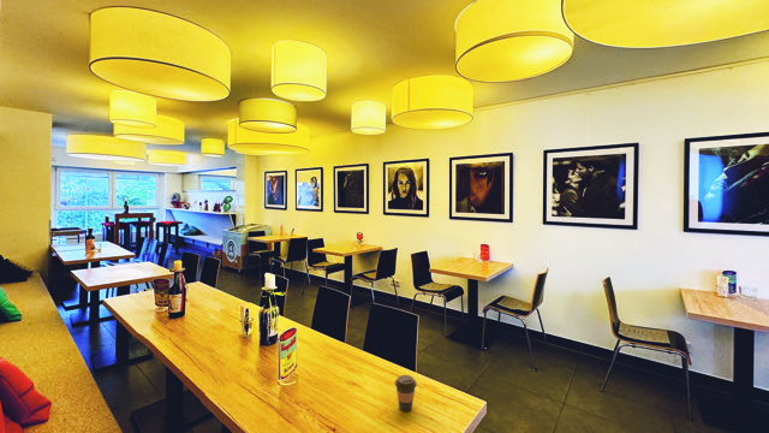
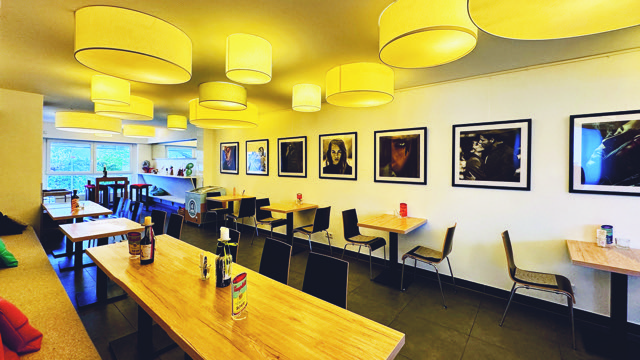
- coffee cup [394,374,418,413]
